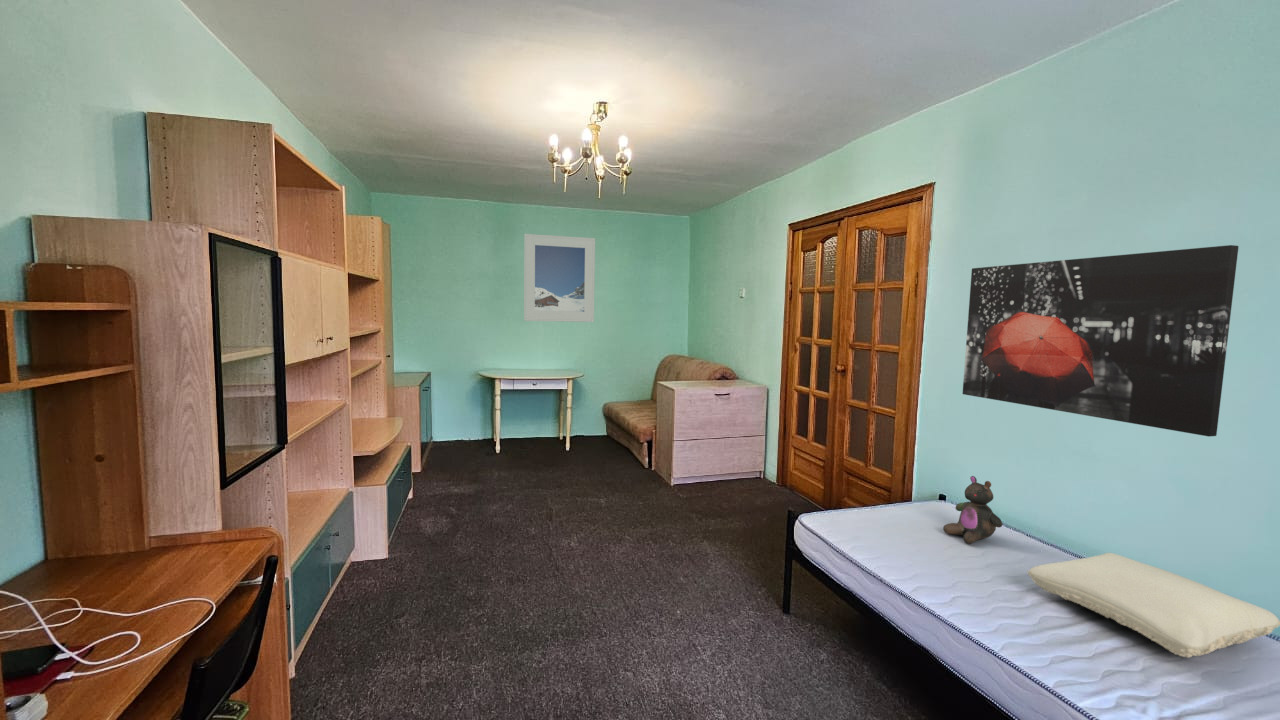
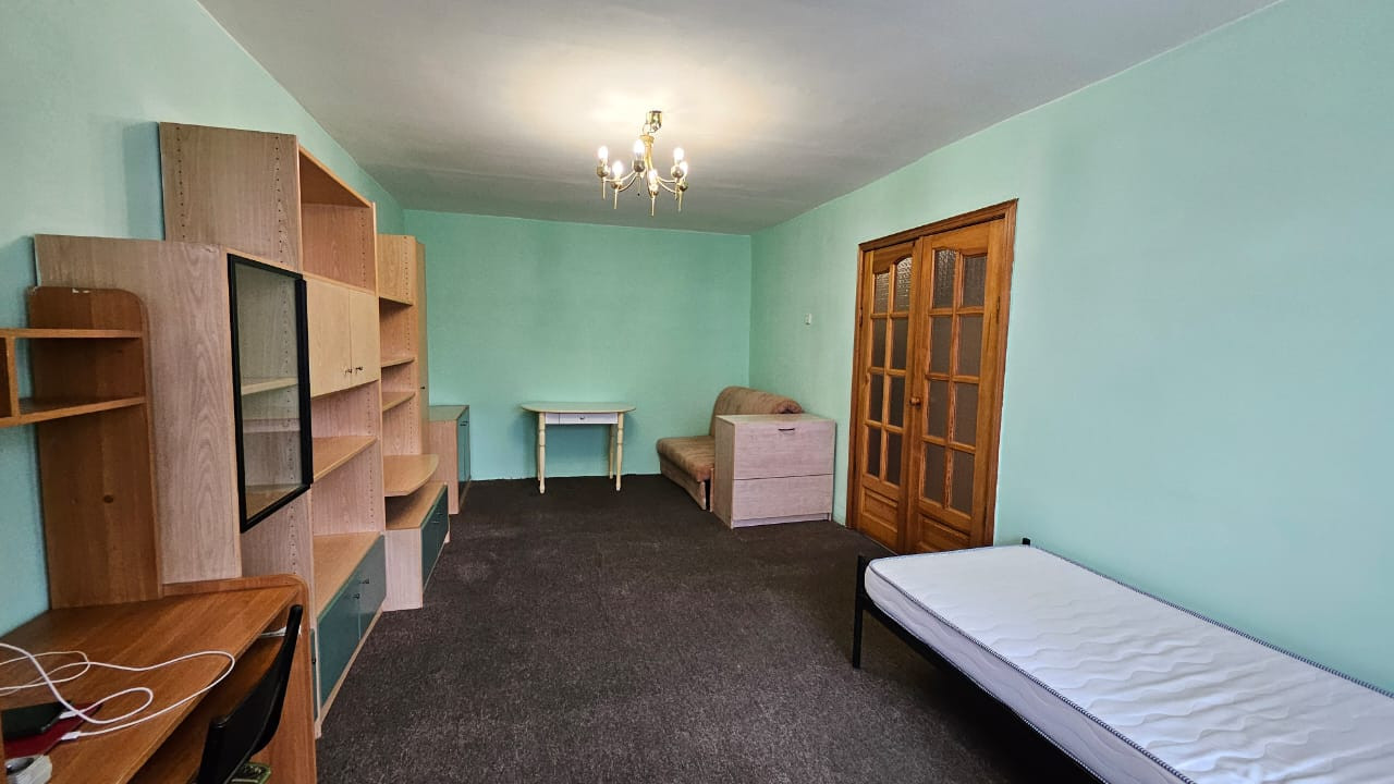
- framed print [523,233,596,323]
- stuffed bear [942,475,1003,545]
- pillow [1026,552,1280,659]
- wall art [962,244,1239,438]
